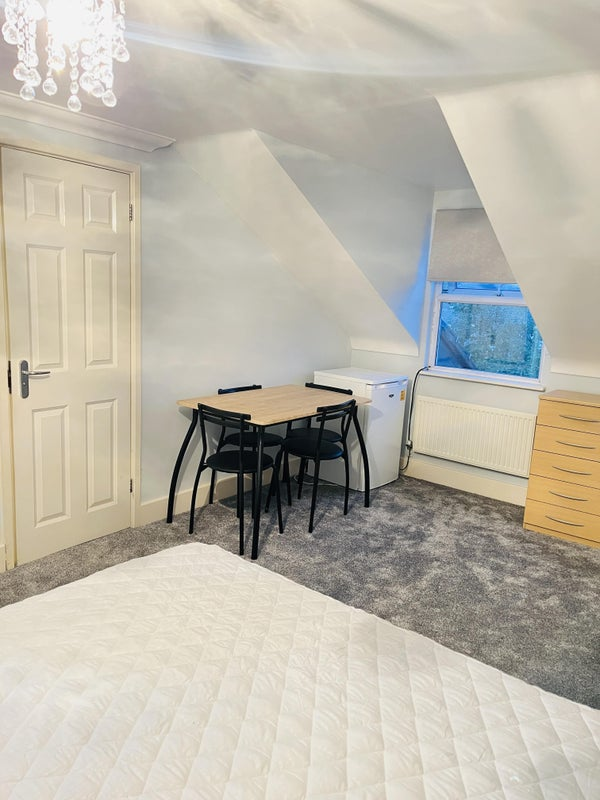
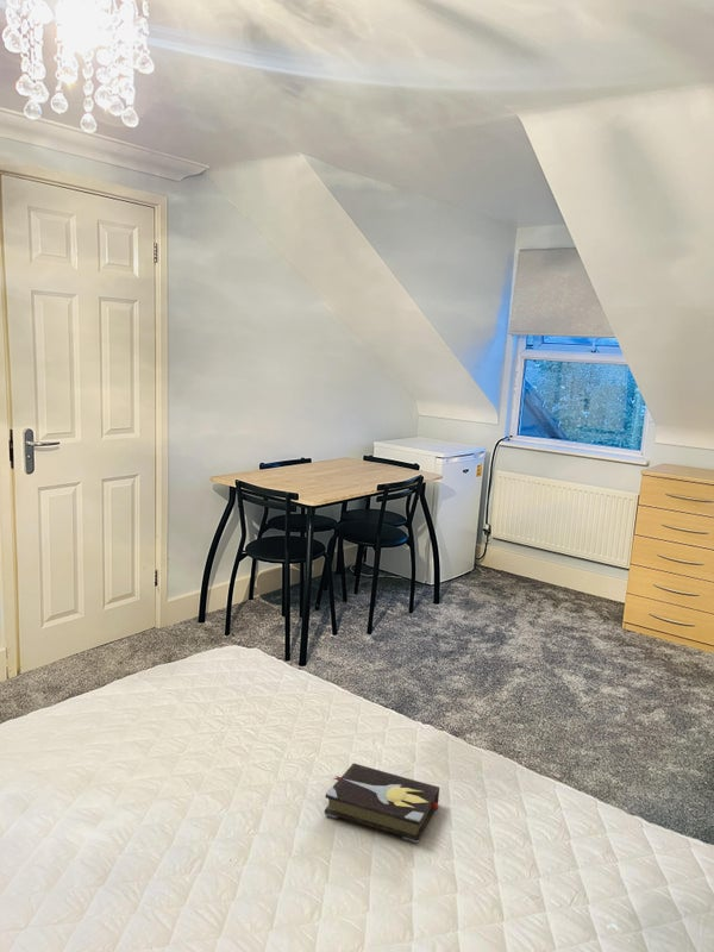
+ hardback book [322,762,440,844]
